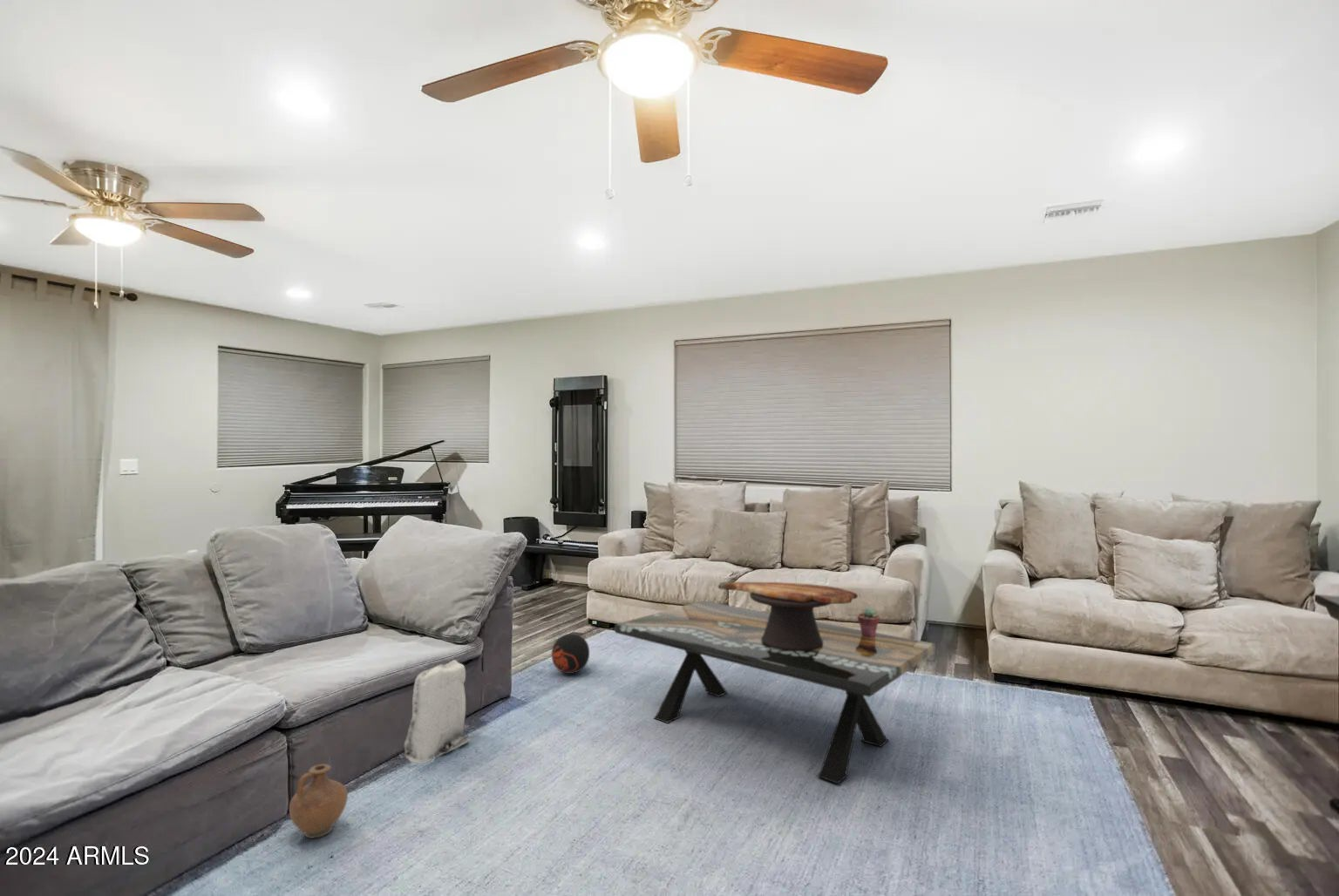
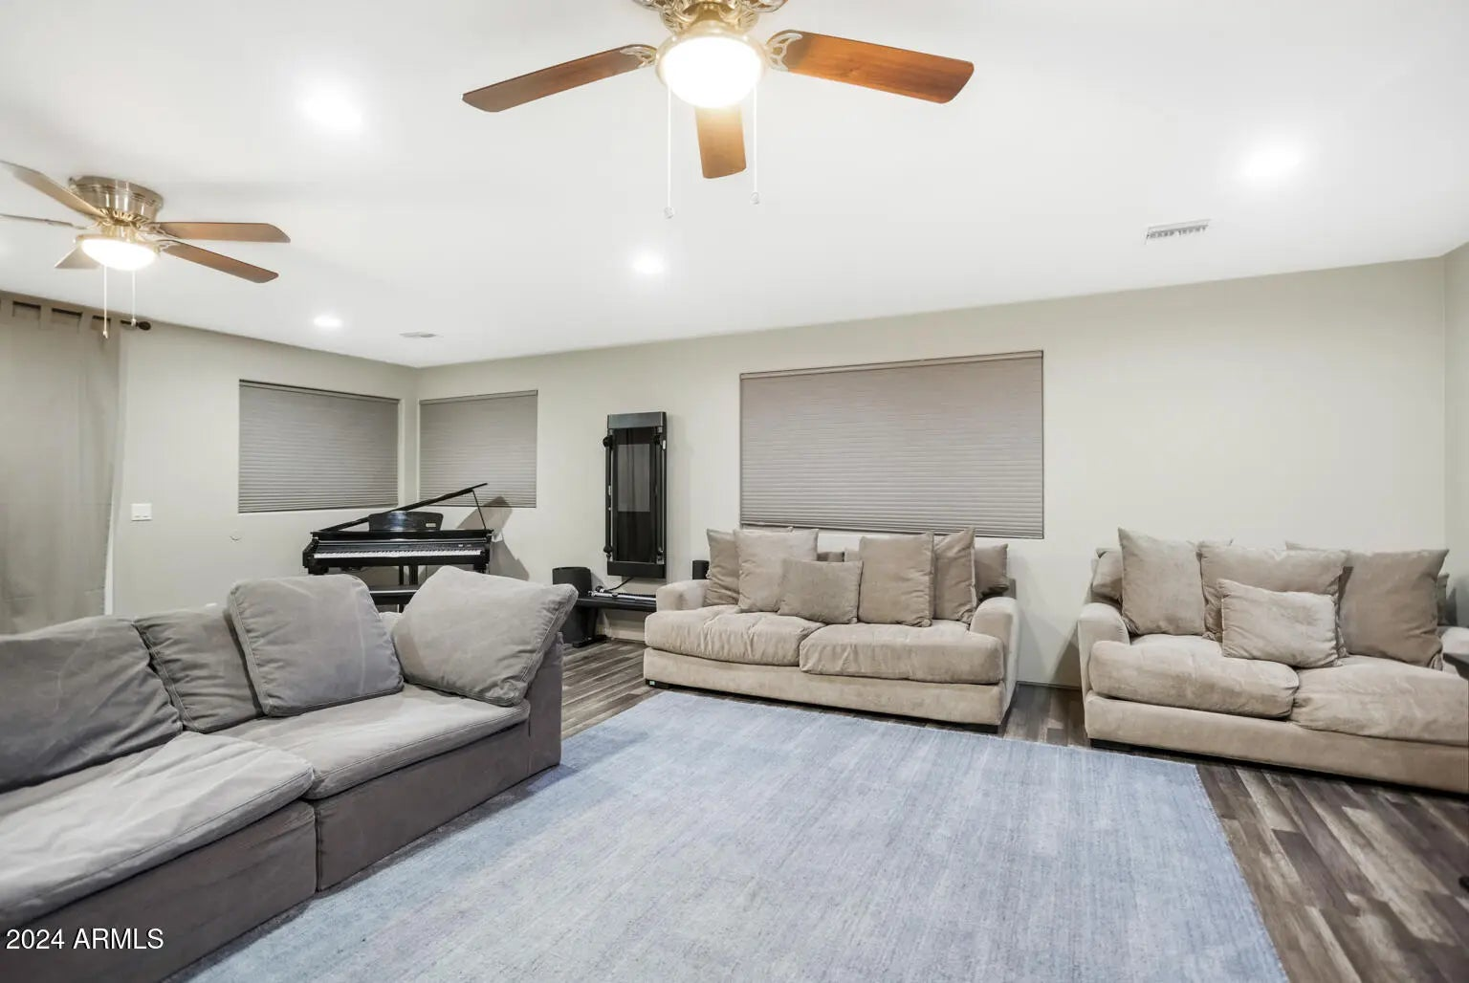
- bag [404,659,471,764]
- decorative ball [551,633,590,675]
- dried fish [717,581,859,651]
- potted succulent [857,607,880,637]
- coffee table [614,600,936,784]
- ceramic jug [289,764,349,839]
